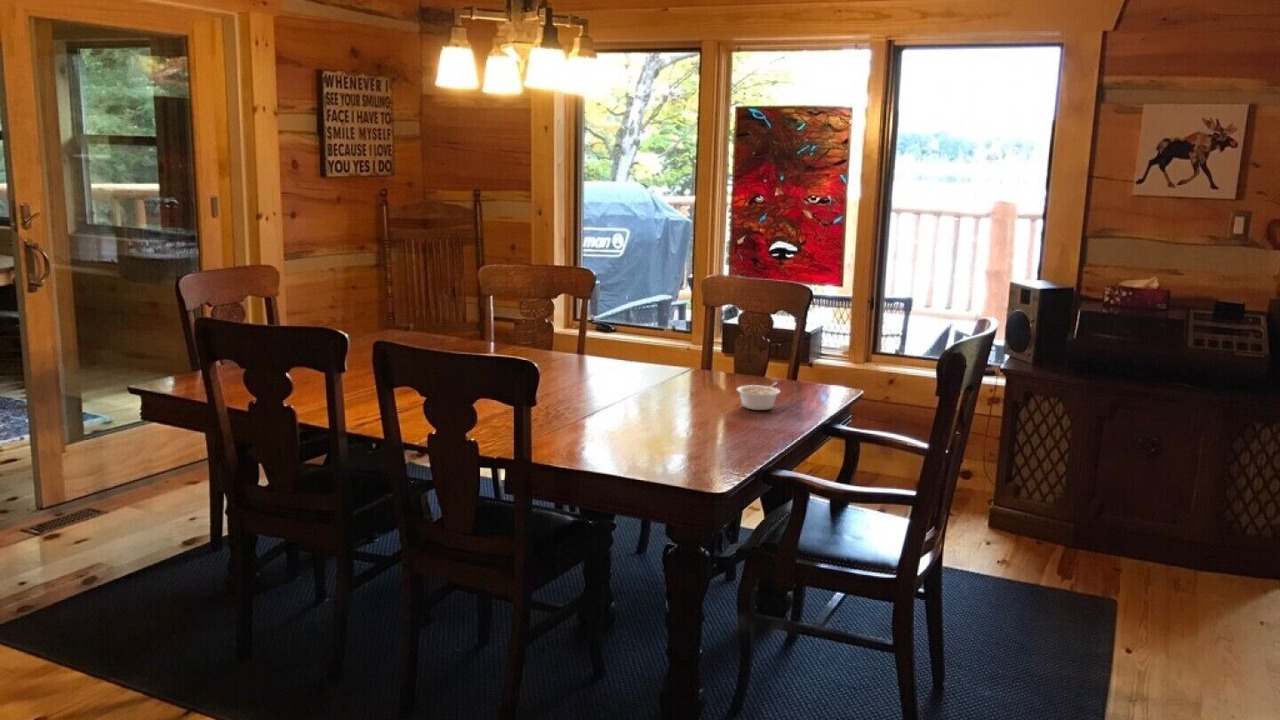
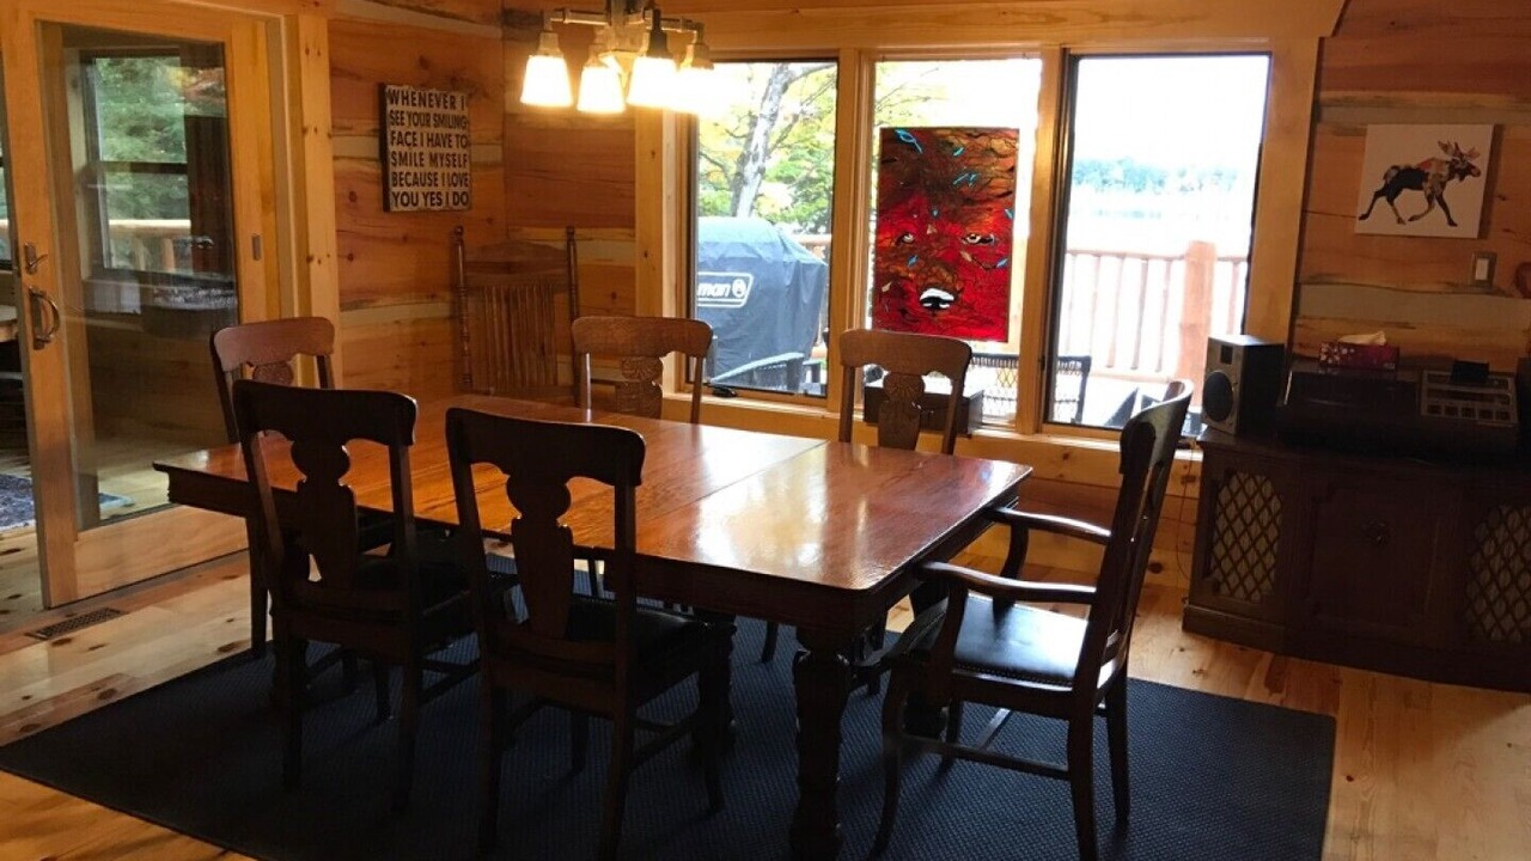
- legume [735,381,781,411]
